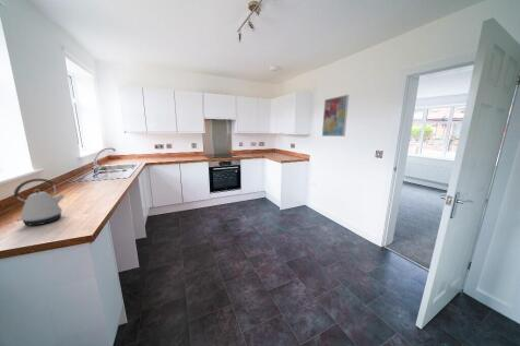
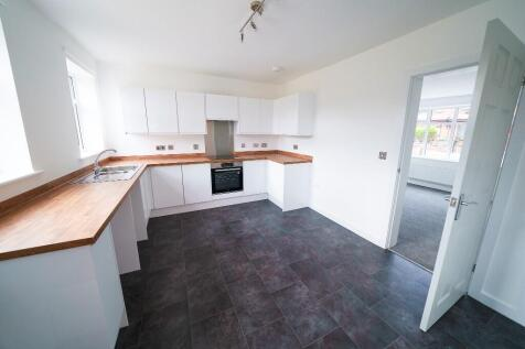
- wall art [321,94,350,138]
- kettle [13,178,66,226]
